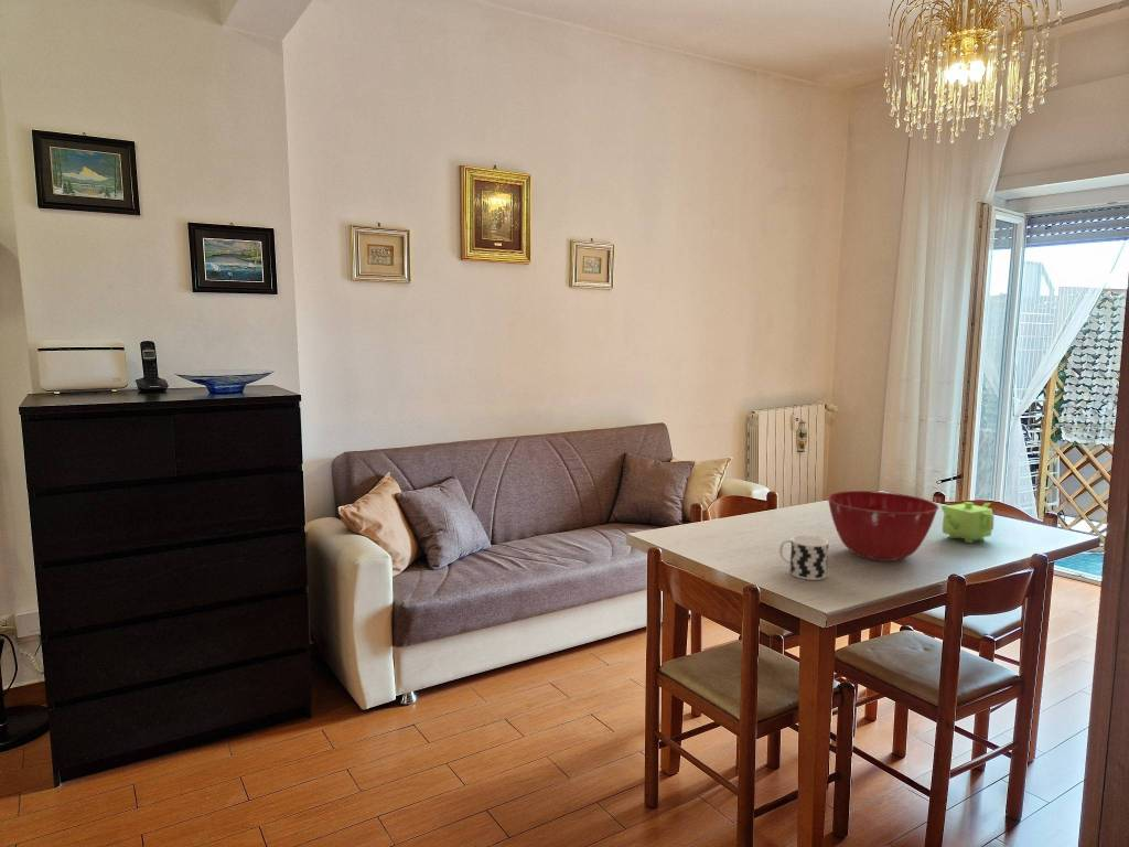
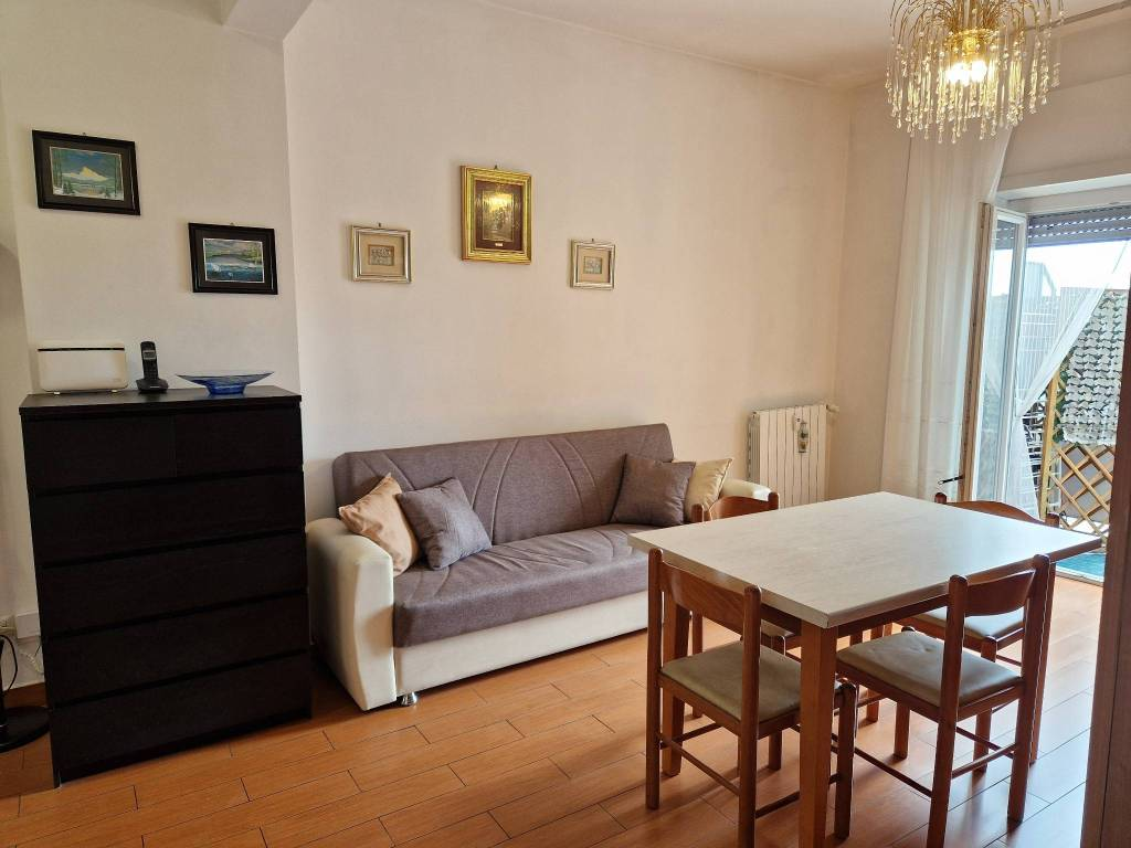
- mixing bowl [826,490,940,562]
- teapot [940,501,994,544]
- cup [778,535,829,581]
